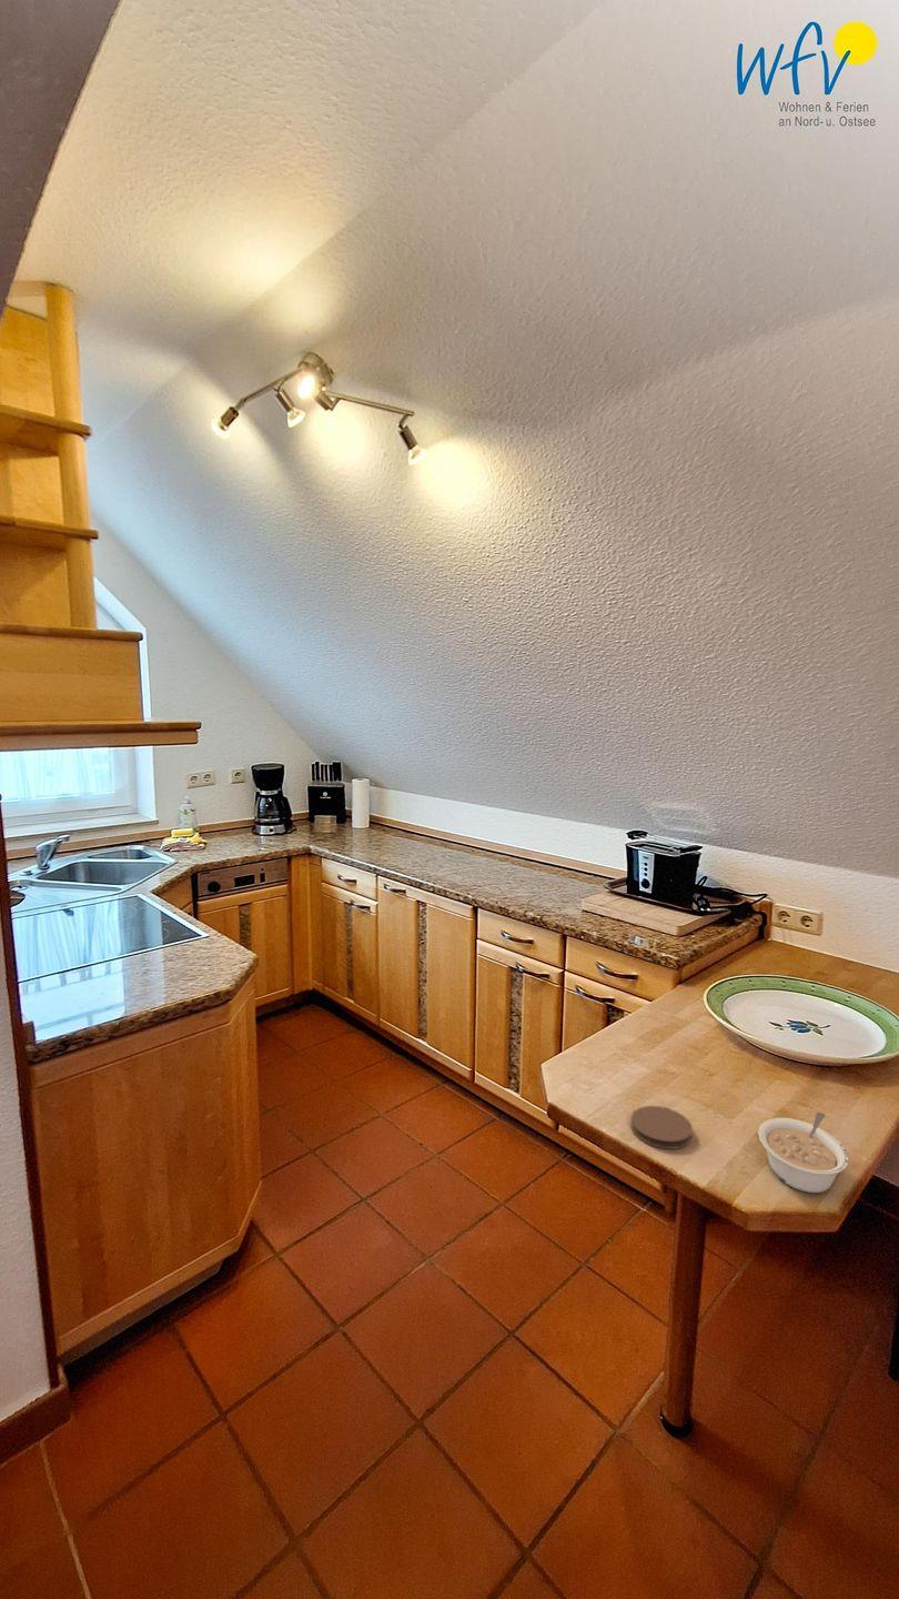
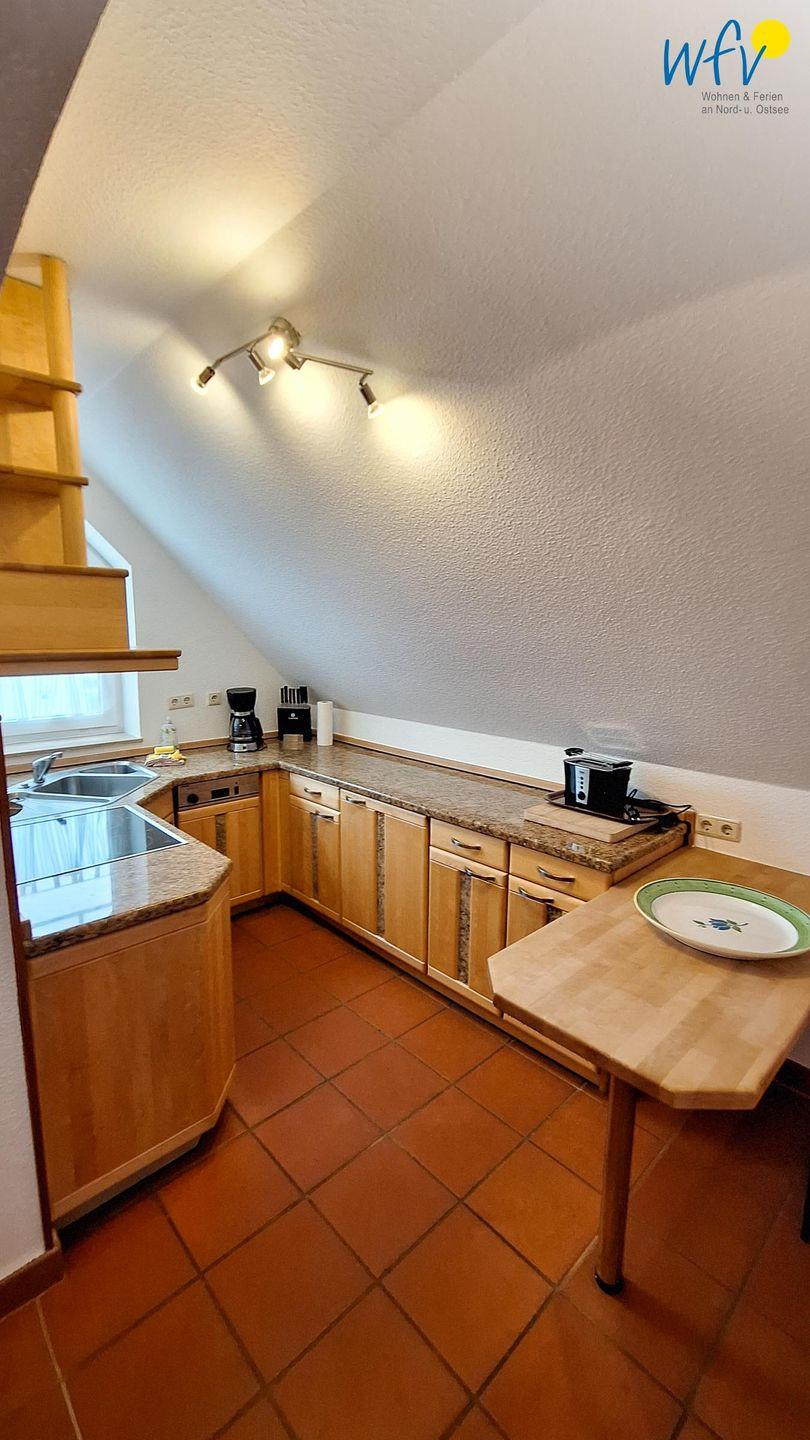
- legume [757,1112,849,1194]
- coaster [629,1105,694,1150]
